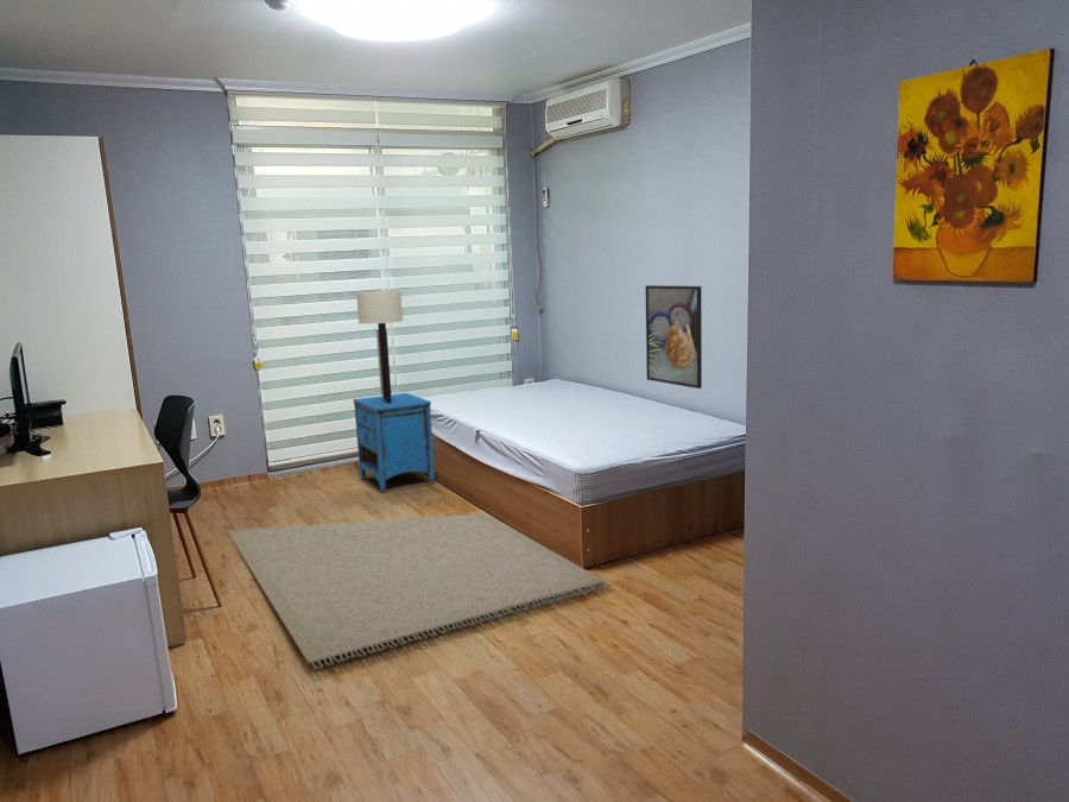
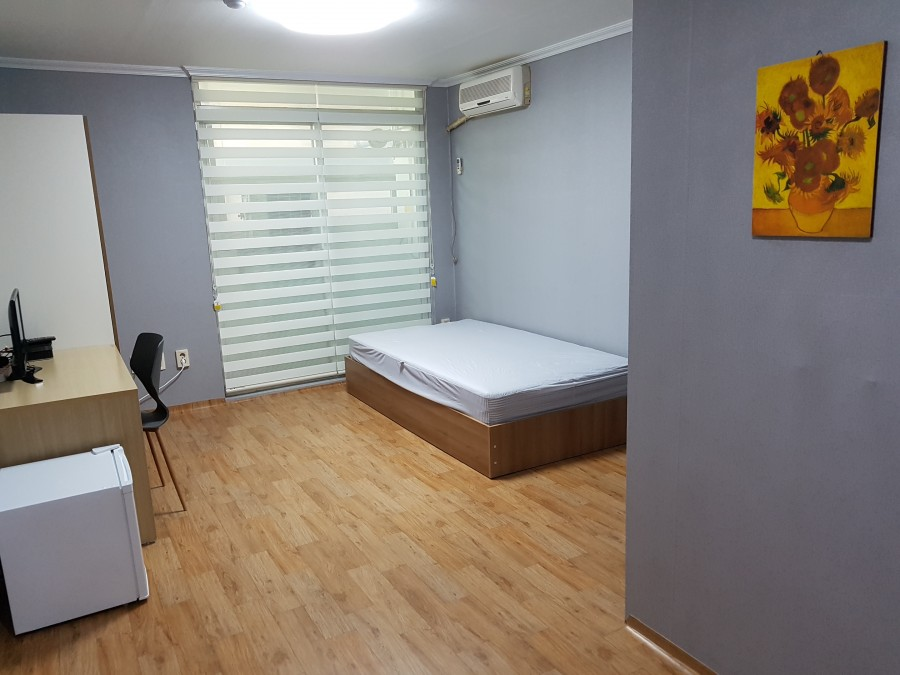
- rug [224,512,613,671]
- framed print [644,284,703,390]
- wall sconce [355,290,404,404]
- nightstand [352,392,436,493]
